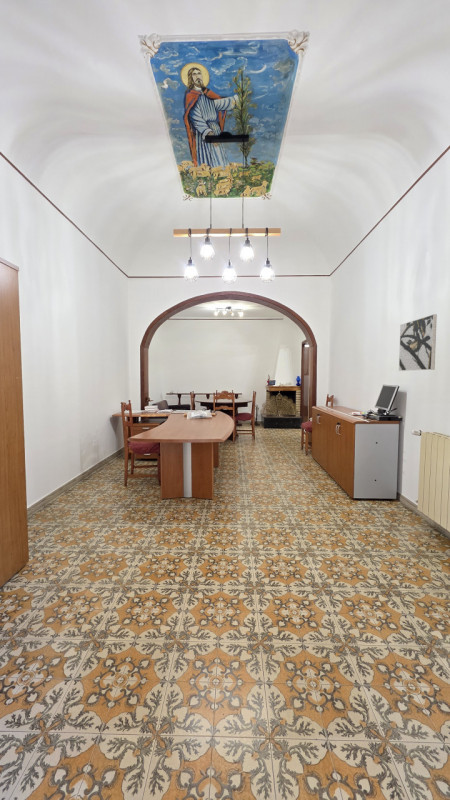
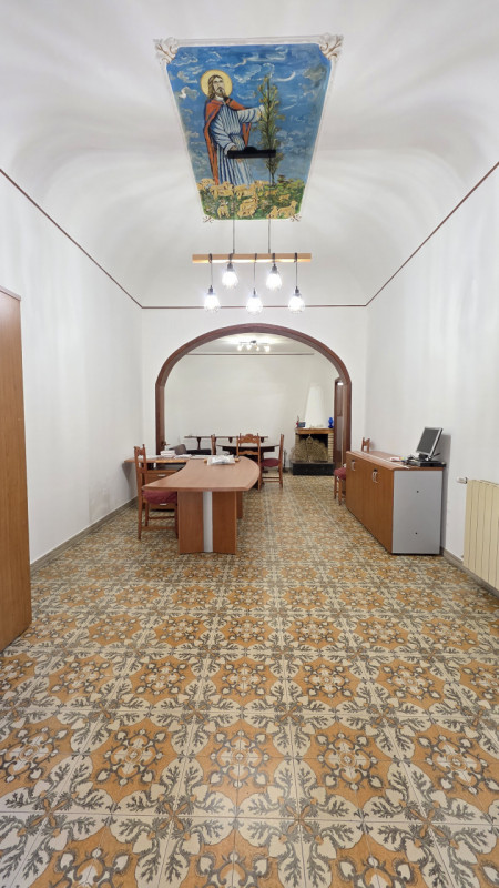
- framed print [398,313,438,372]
